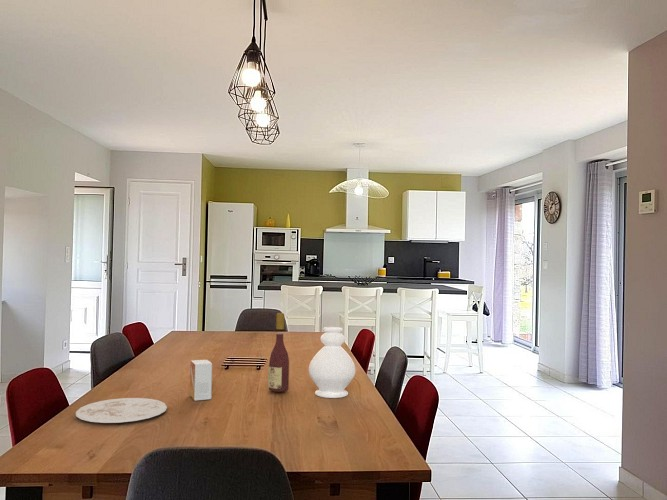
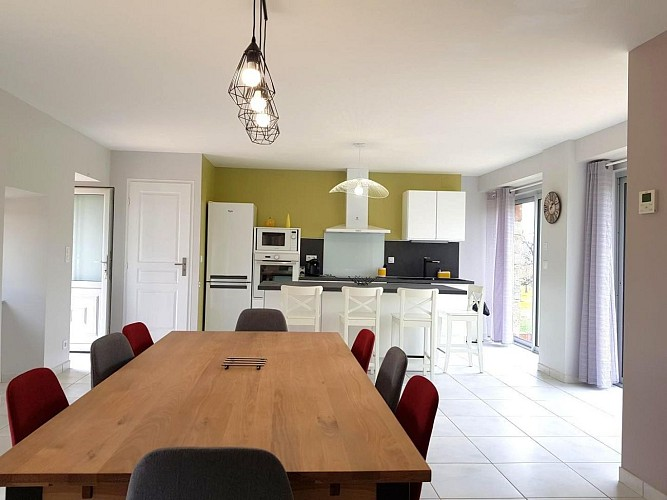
- decorative vase [308,326,356,399]
- wine bottle [267,312,290,392]
- plate [75,397,168,424]
- small box [189,359,213,402]
